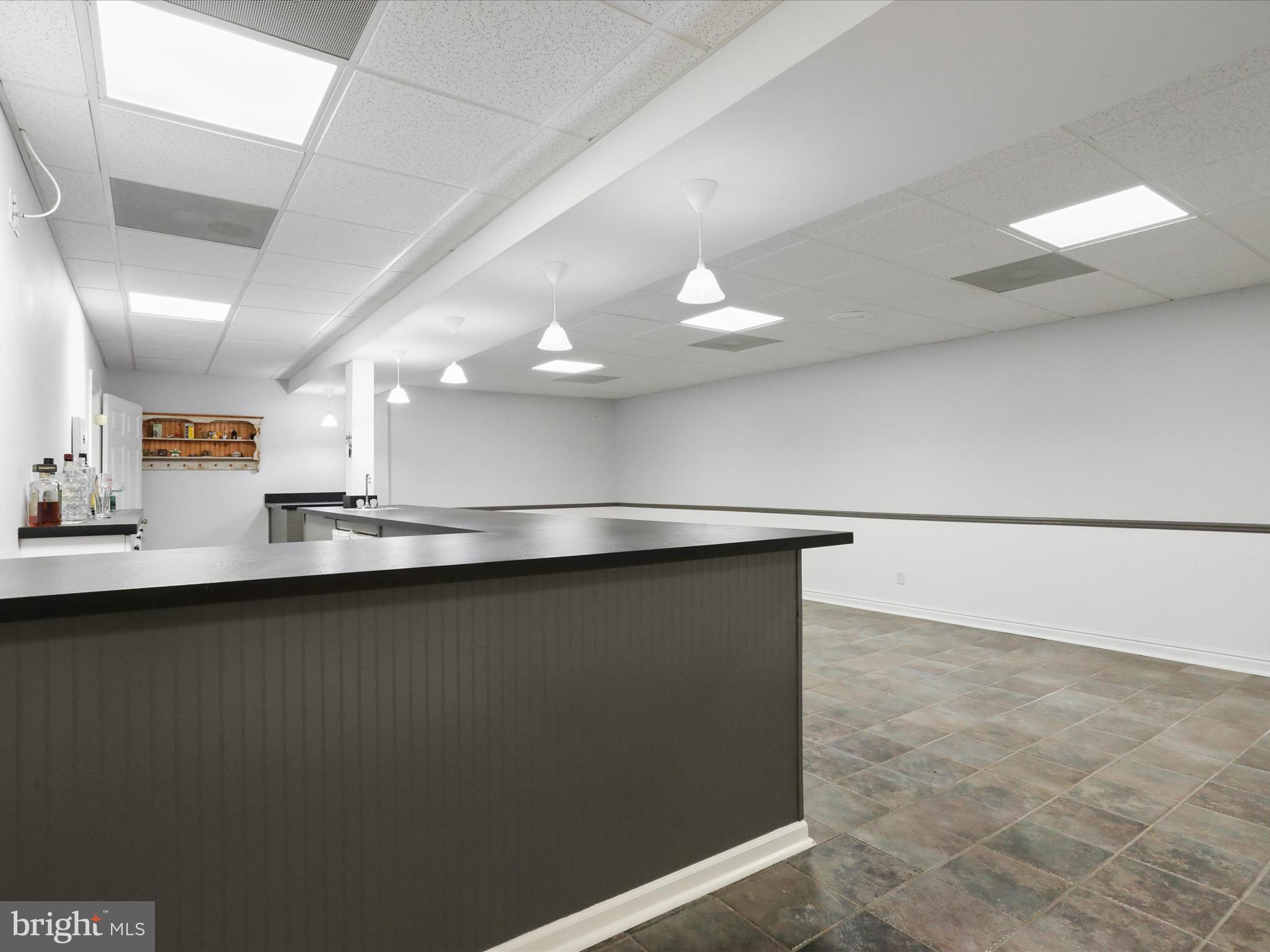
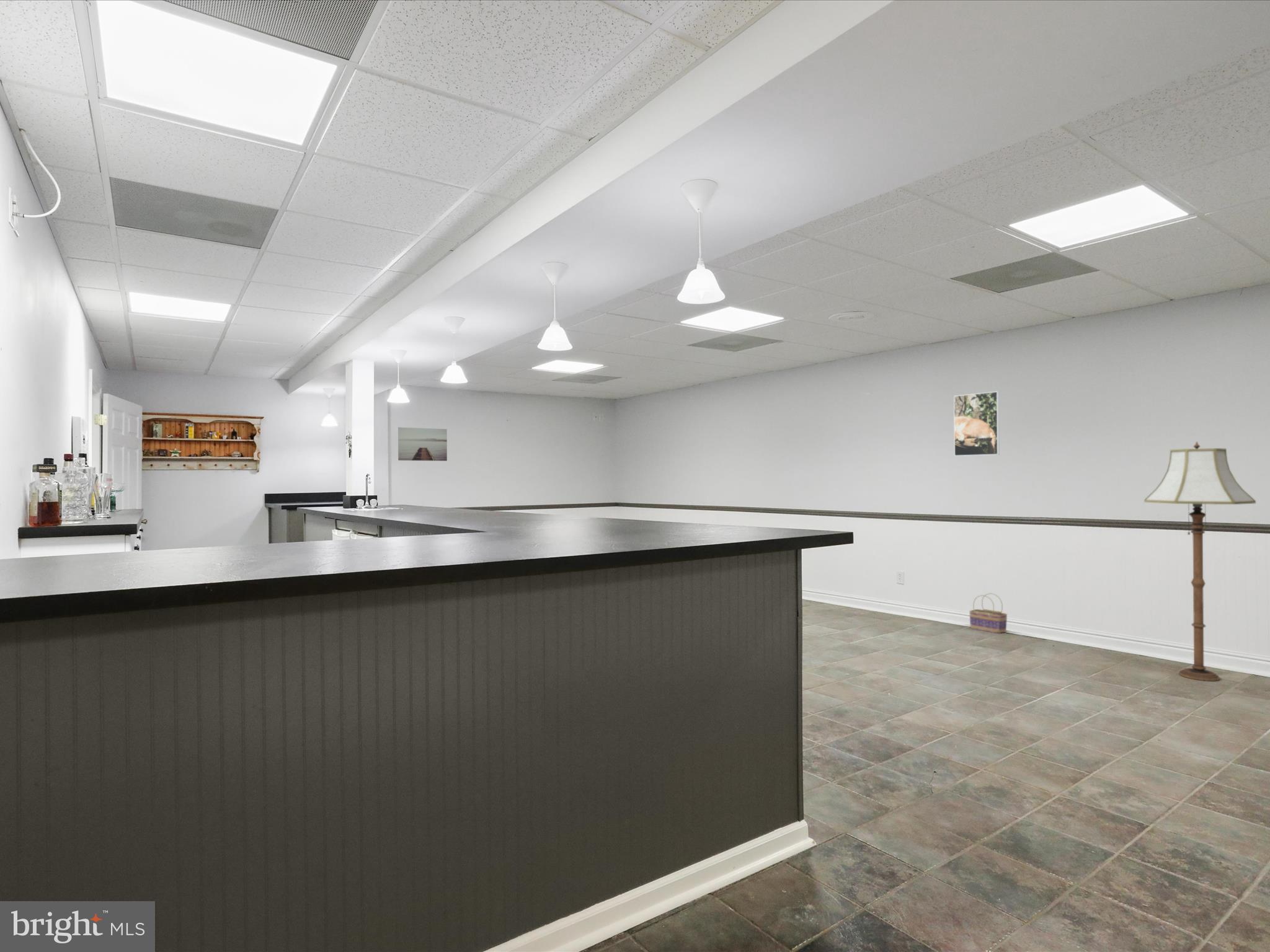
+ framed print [953,390,1000,457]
+ floor lamp [1143,441,1256,682]
+ basket [969,593,1008,634]
+ wall art [397,426,448,462]
